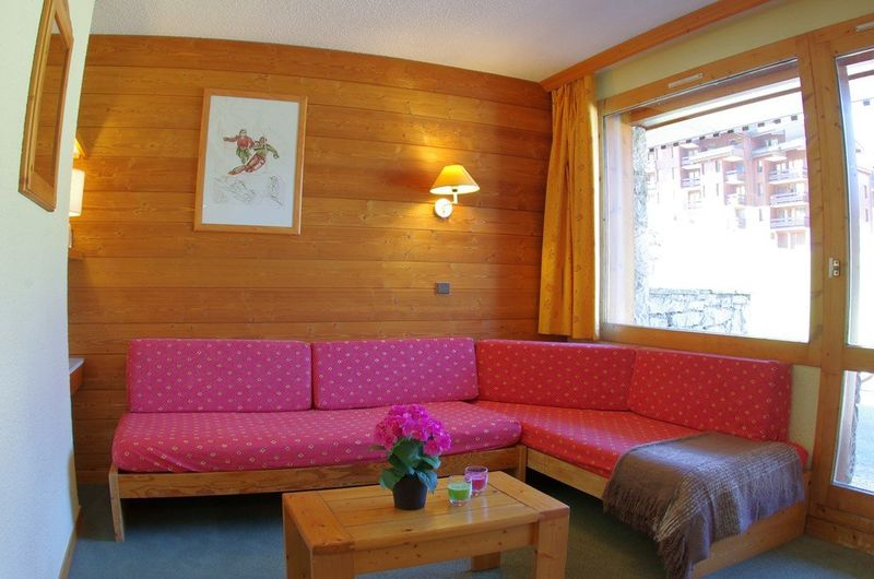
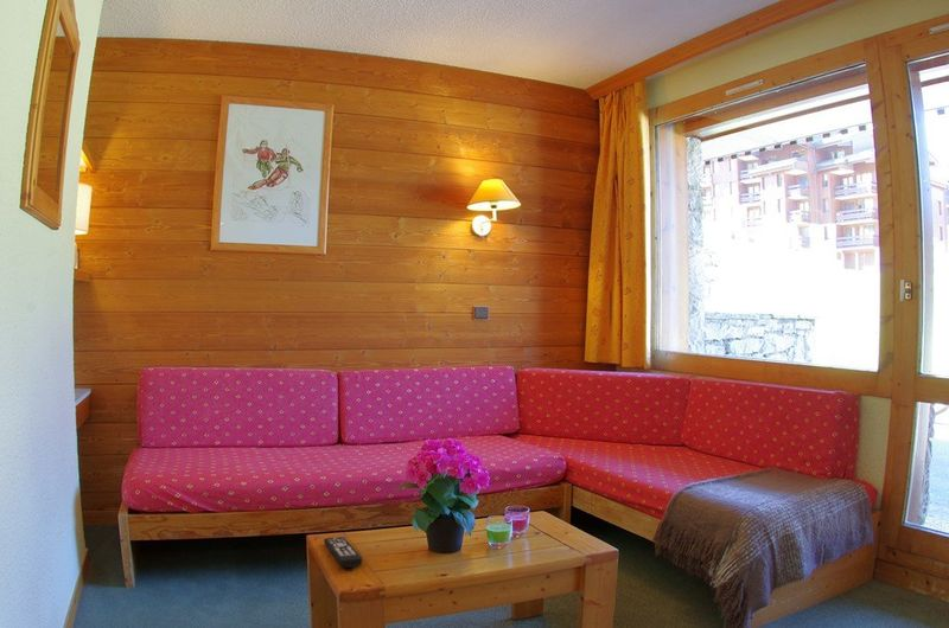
+ remote control [323,536,364,569]
